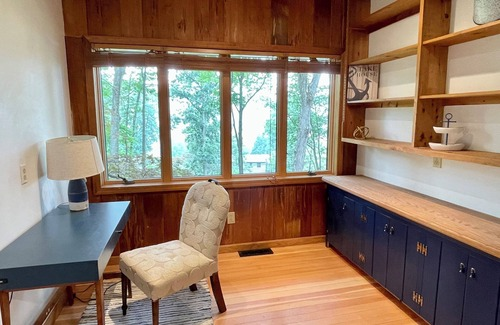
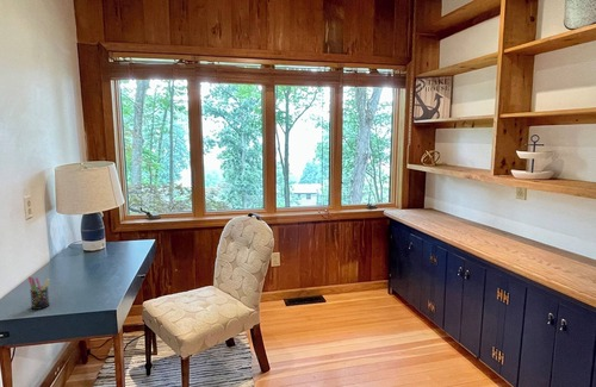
+ pen holder [27,275,51,311]
